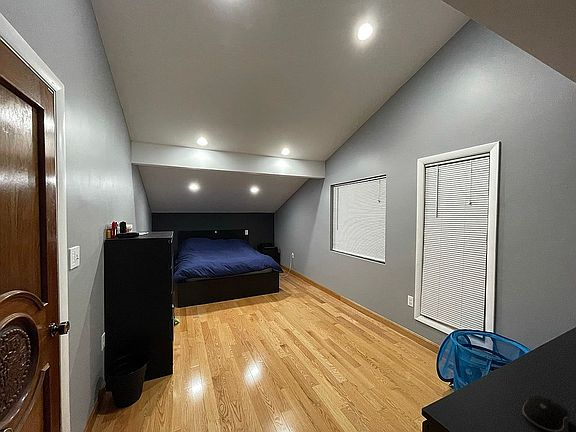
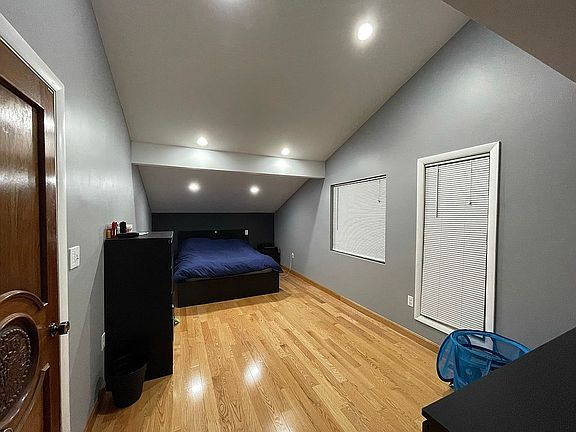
- computer mouse [521,395,570,432]
